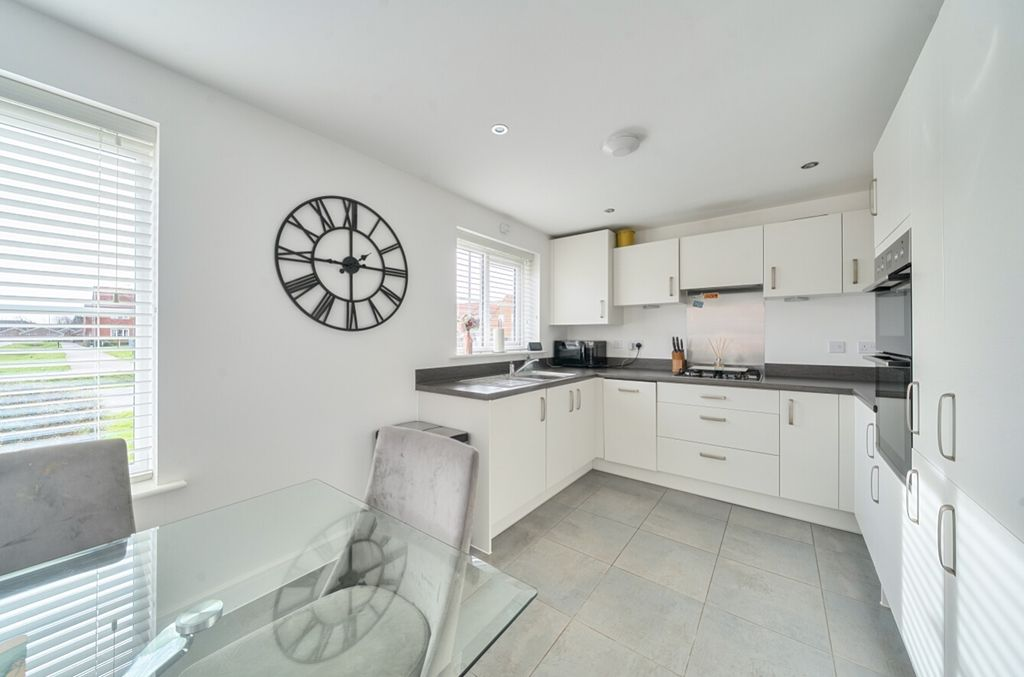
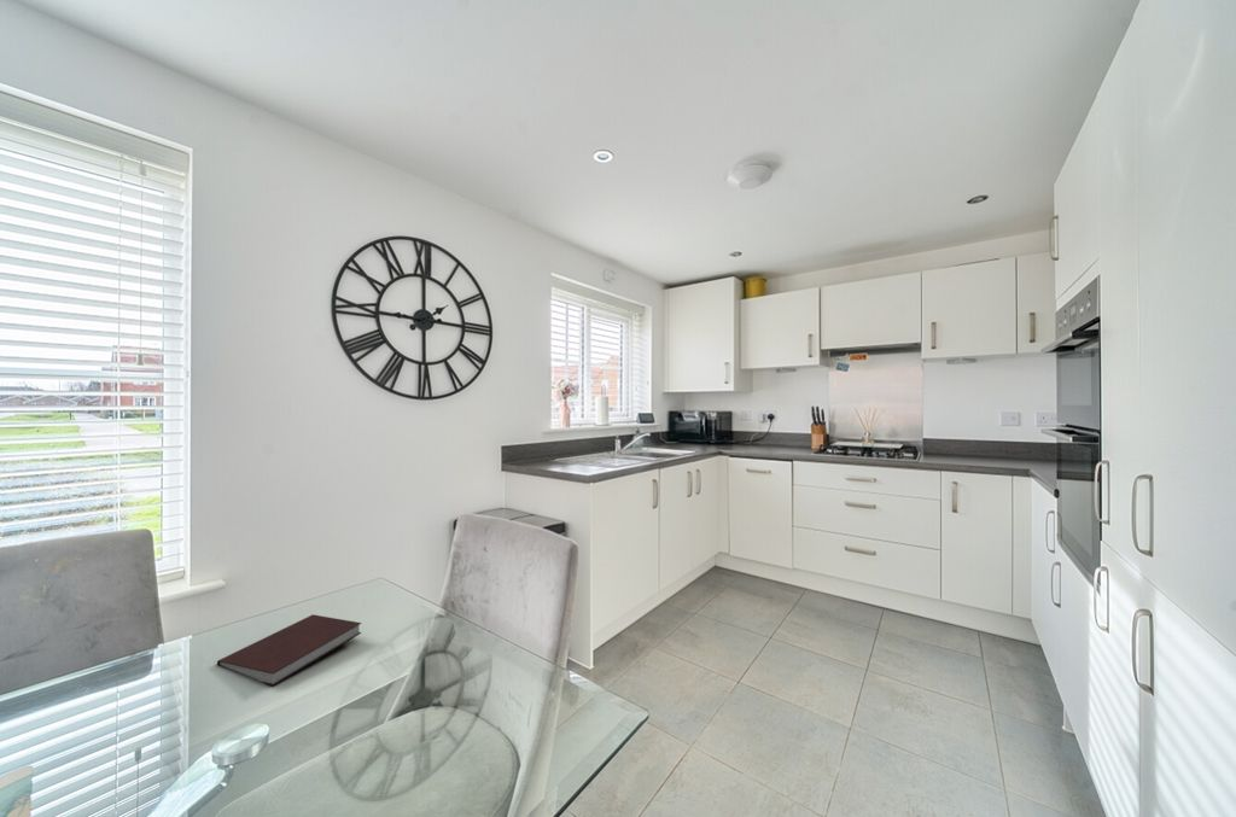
+ notebook [216,613,362,687]
